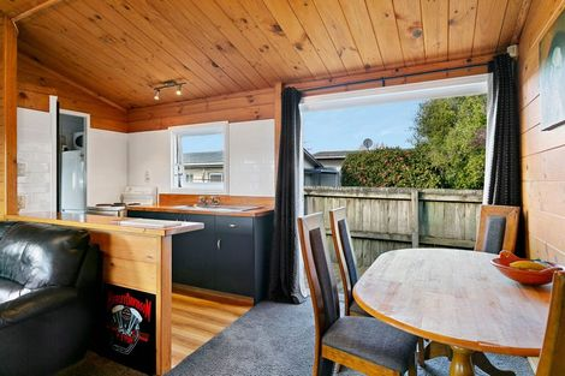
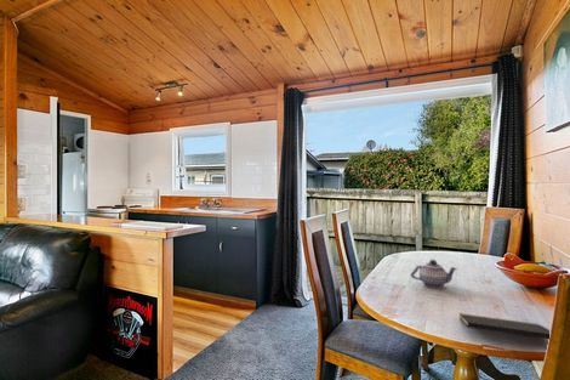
+ teapot [410,259,458,289]
+ notepad [458,312,551,340]
